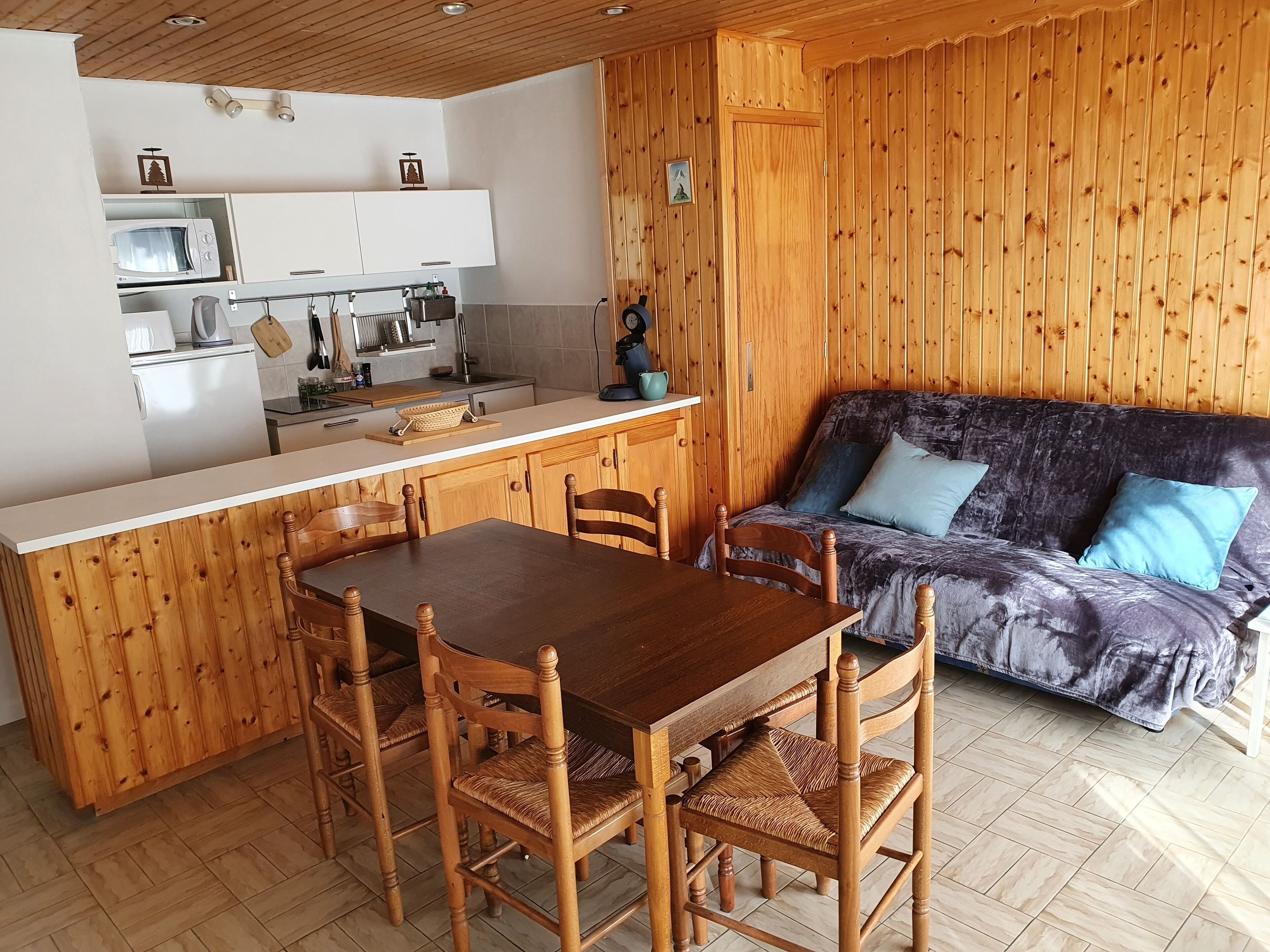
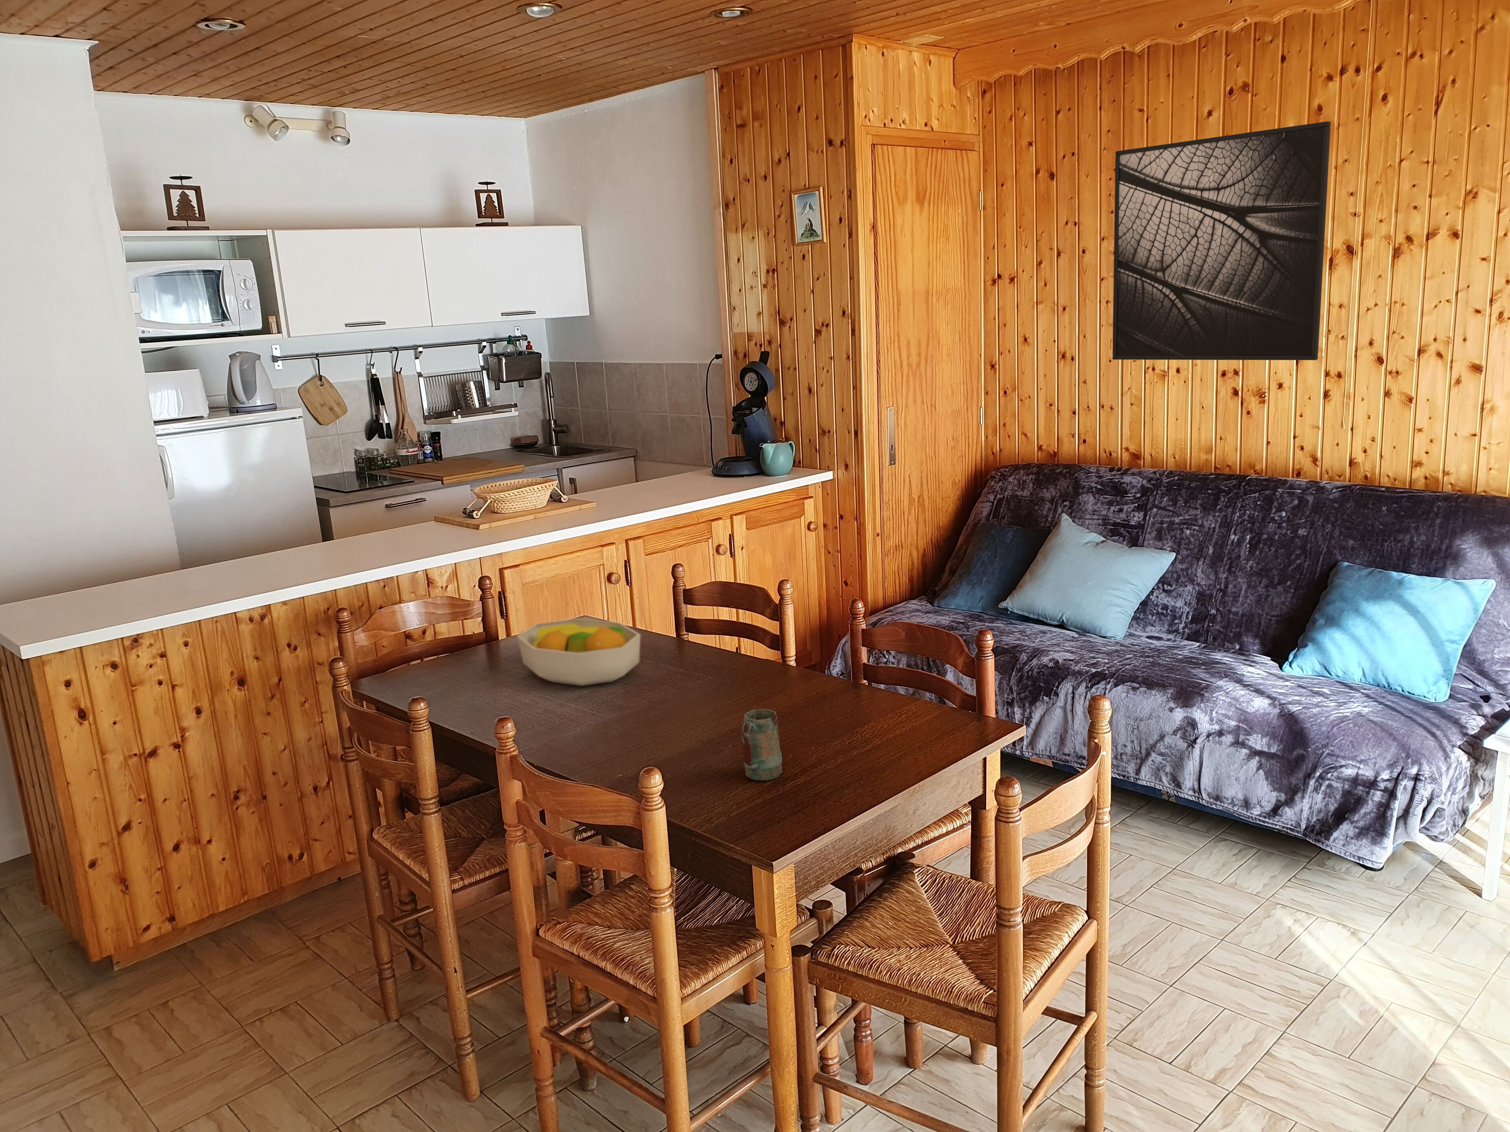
+ mug [741,709,782,781]
+ fruit bowl [516,618,641,686]
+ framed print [1112,121,1332,360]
